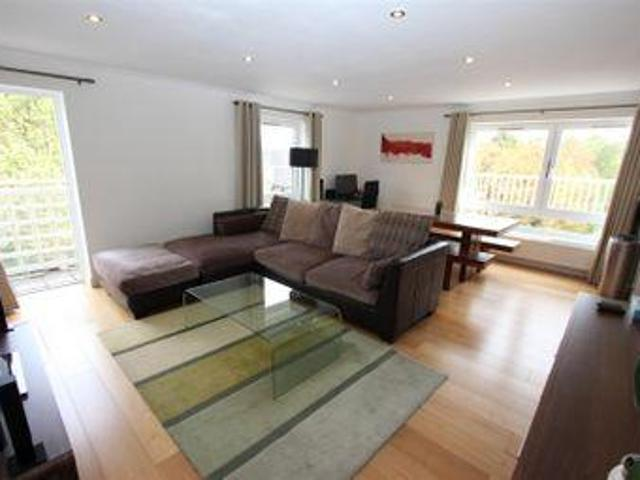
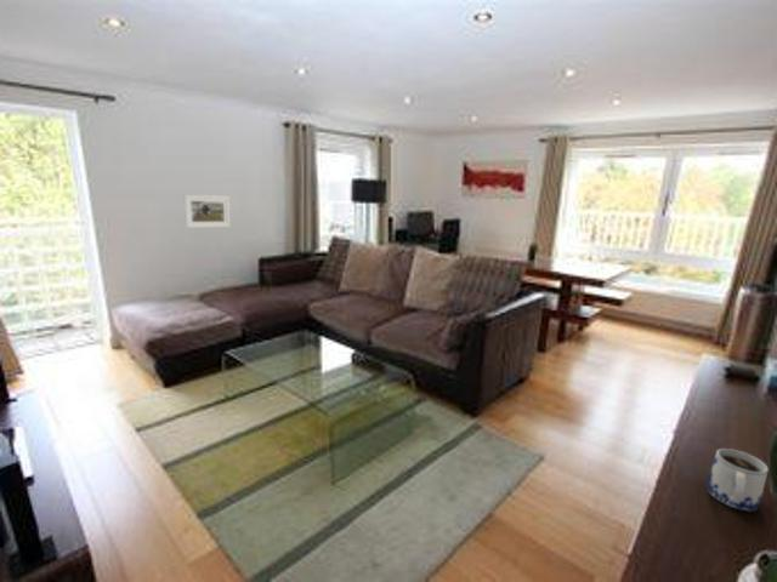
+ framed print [182,194,231,229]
+ mug [705,447,770,512]
